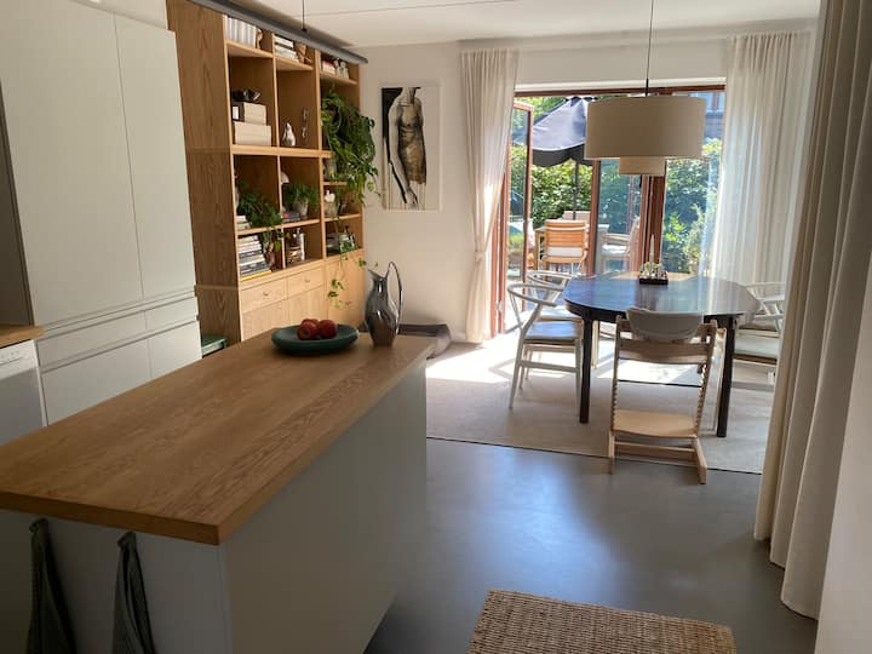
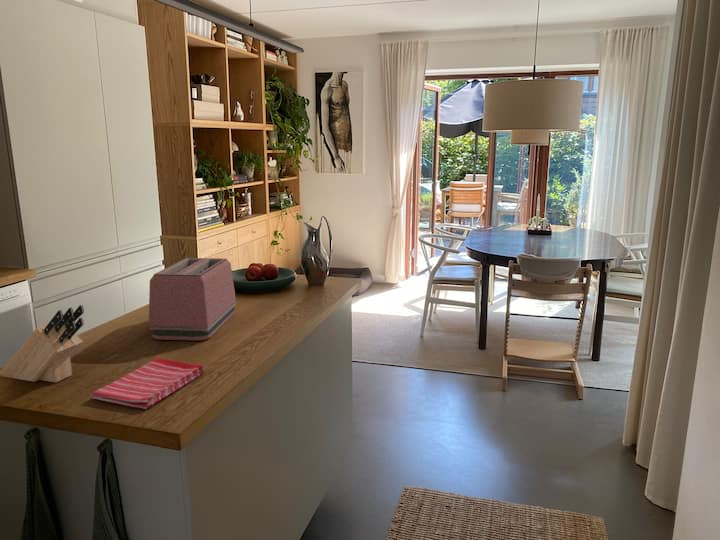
+ knife block [0,304,85,384]
+ toaster [148,257,237,341]
+ dish towel [89,357,205,410]
